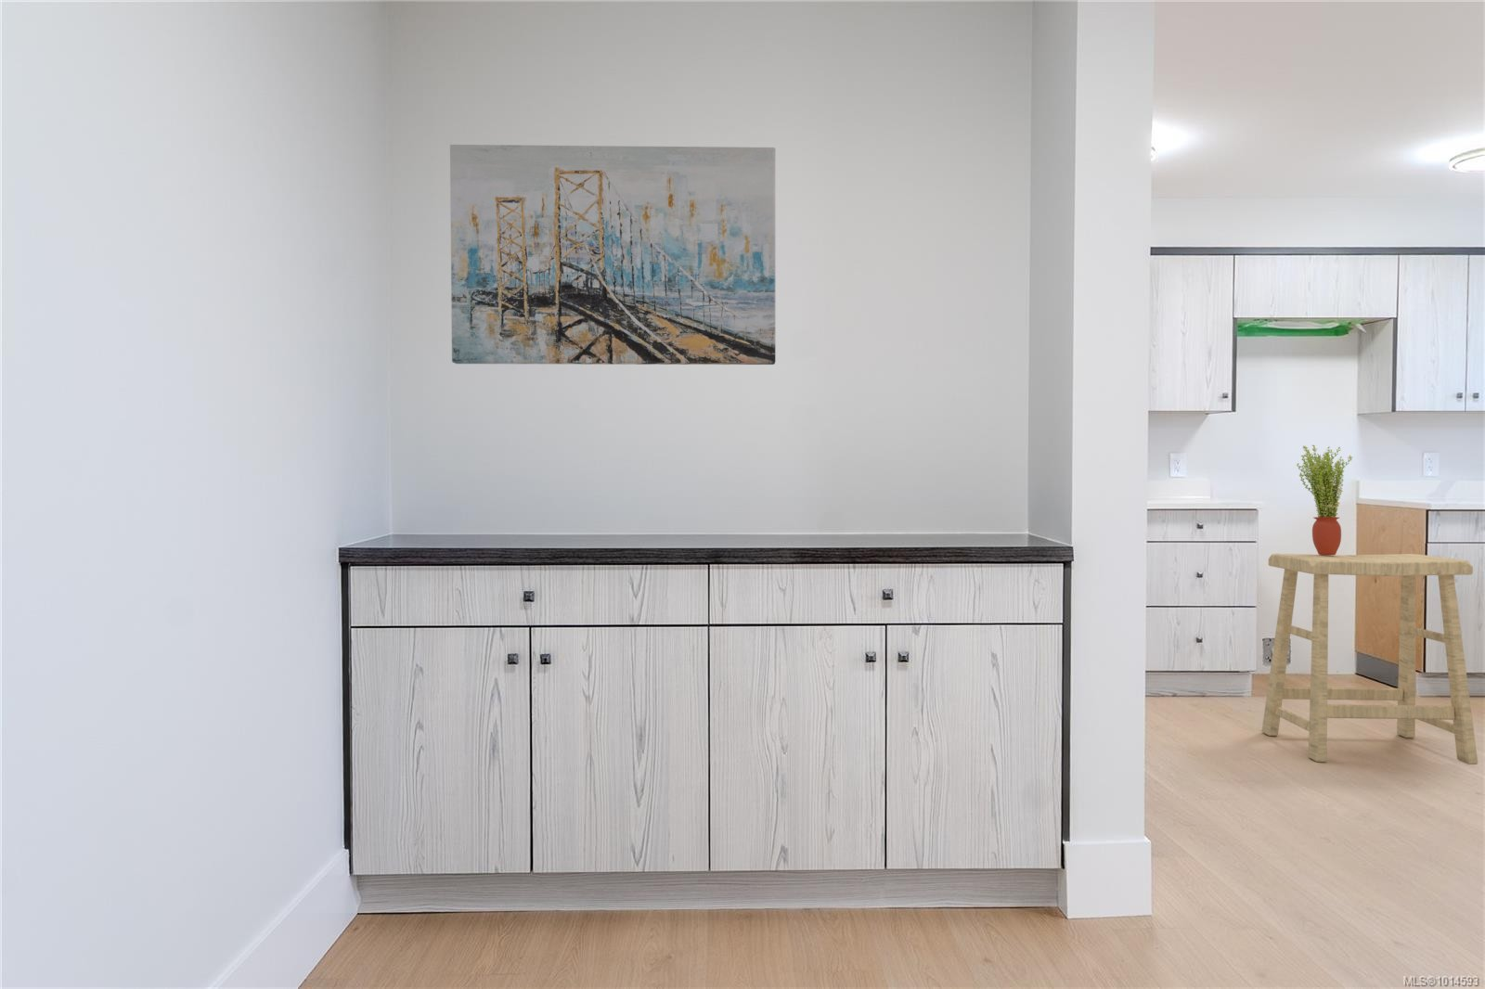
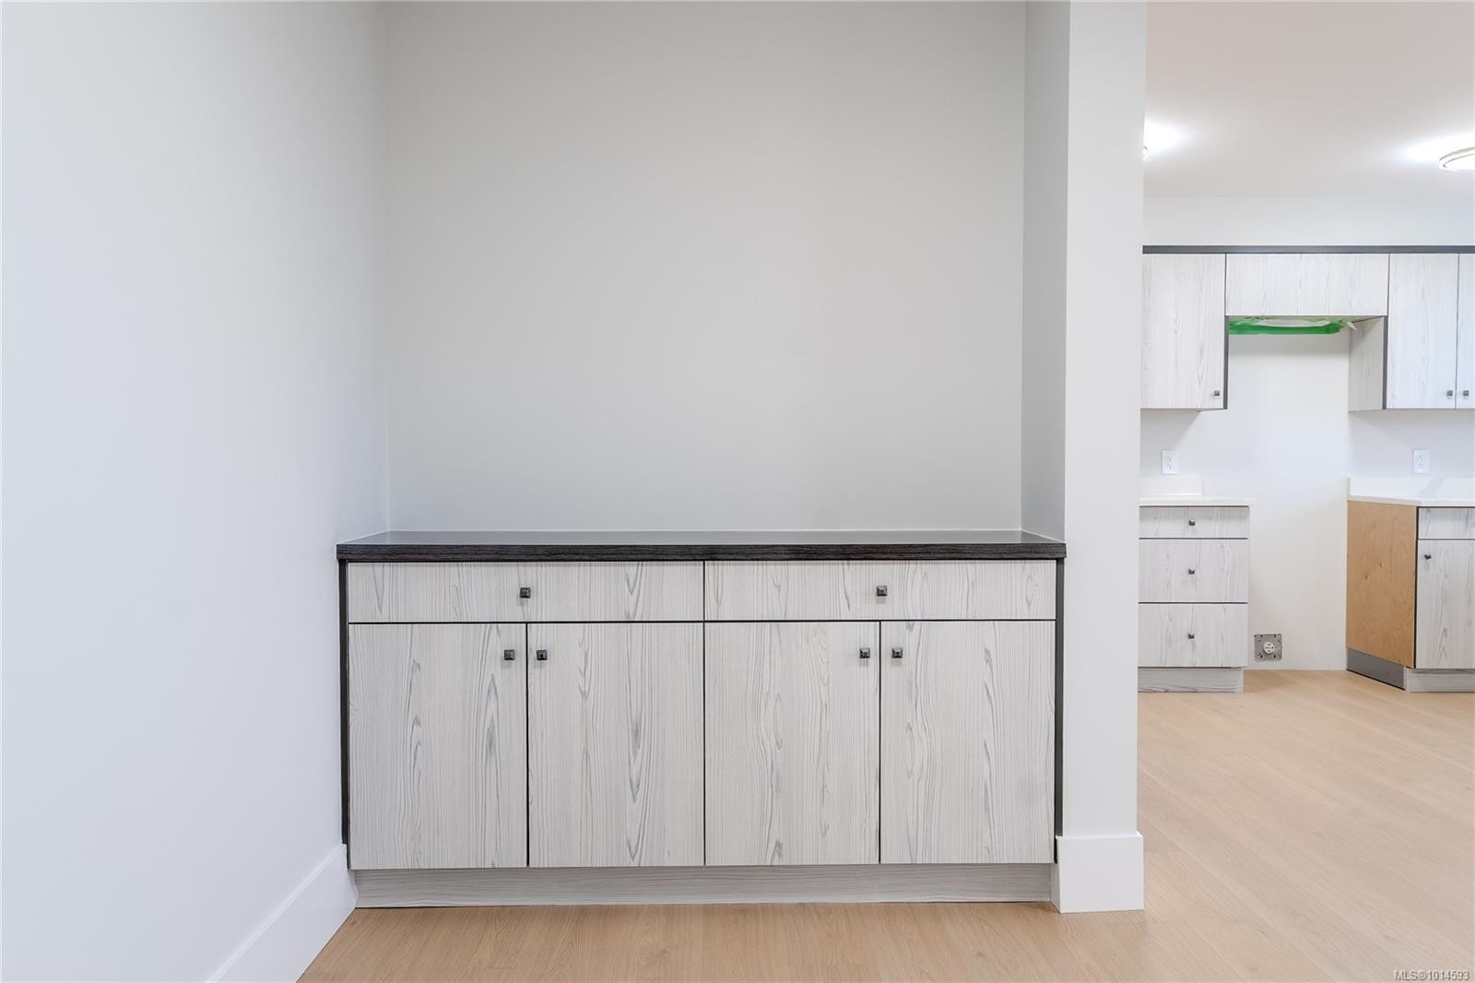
- wall art [449,143,776,365]
- stool [1261,553,1478,765]
- potted plant [1296,445,1354,555]
